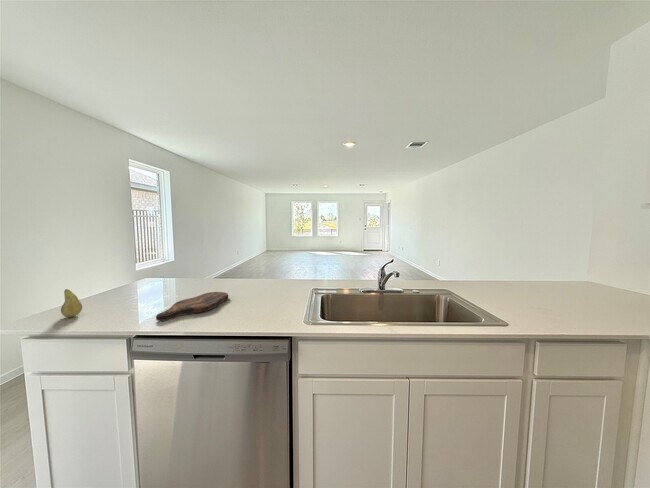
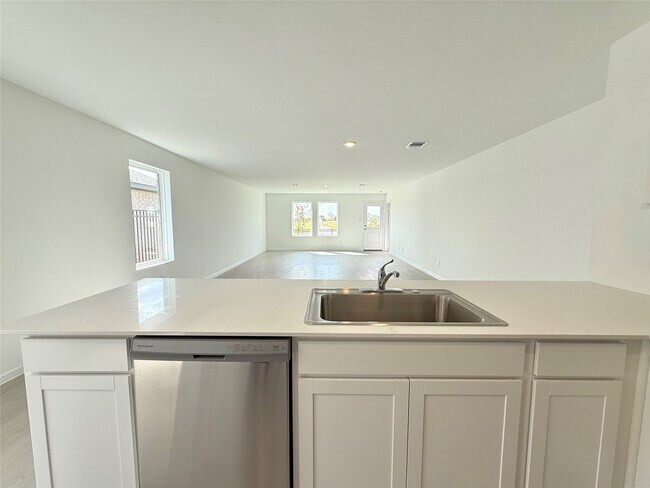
- cutting board [155,291,229,322]
- fruit [60,288,83,318]
